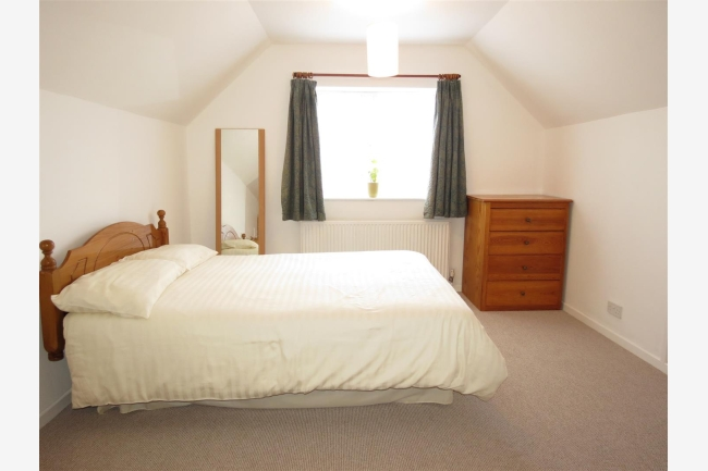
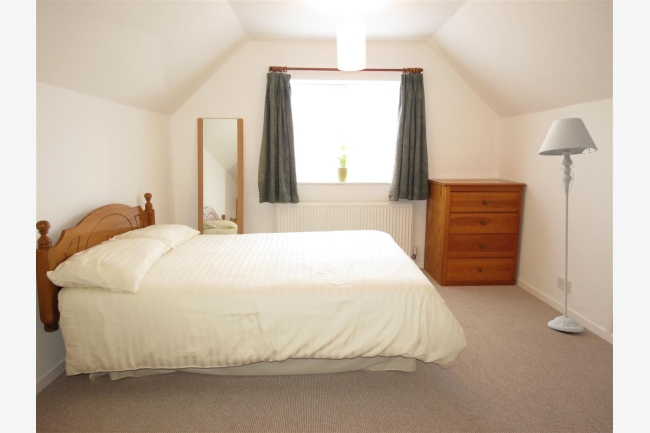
+ floor lamp [537,117,599,333]
